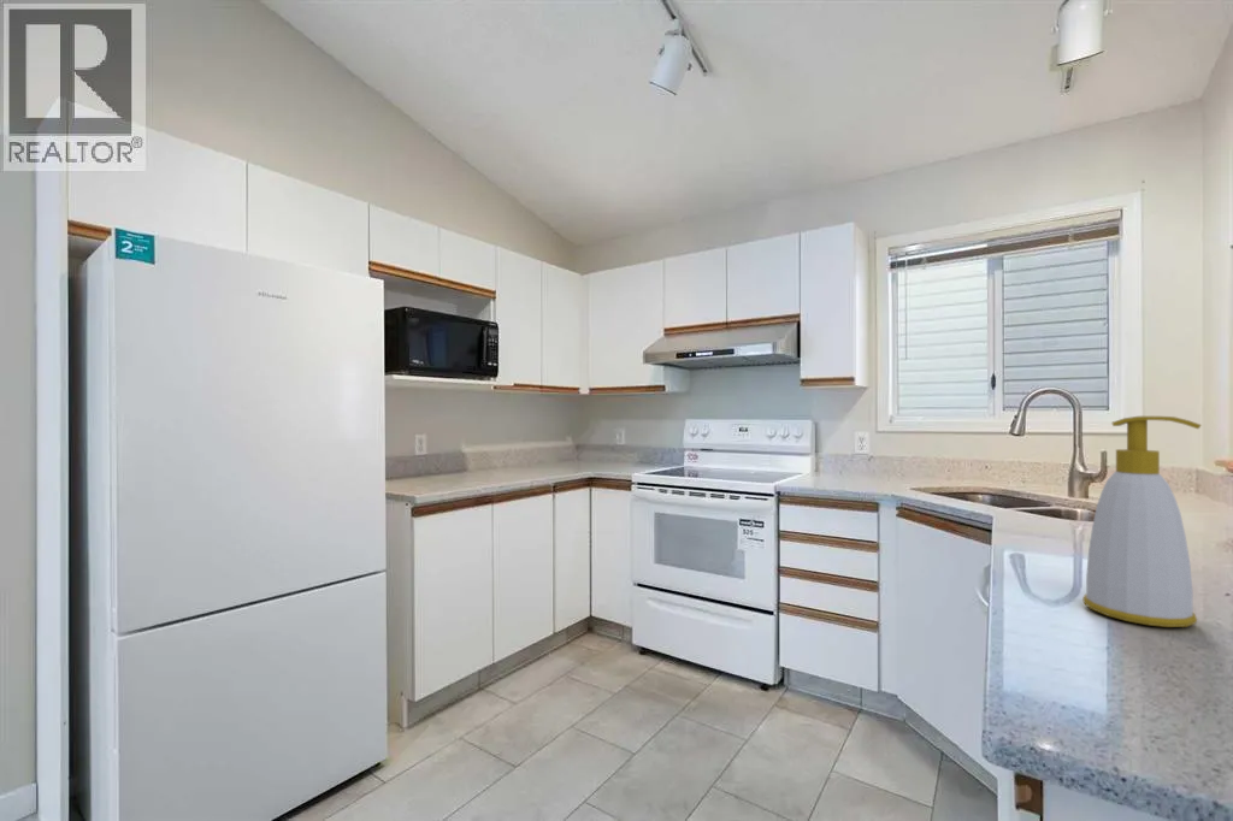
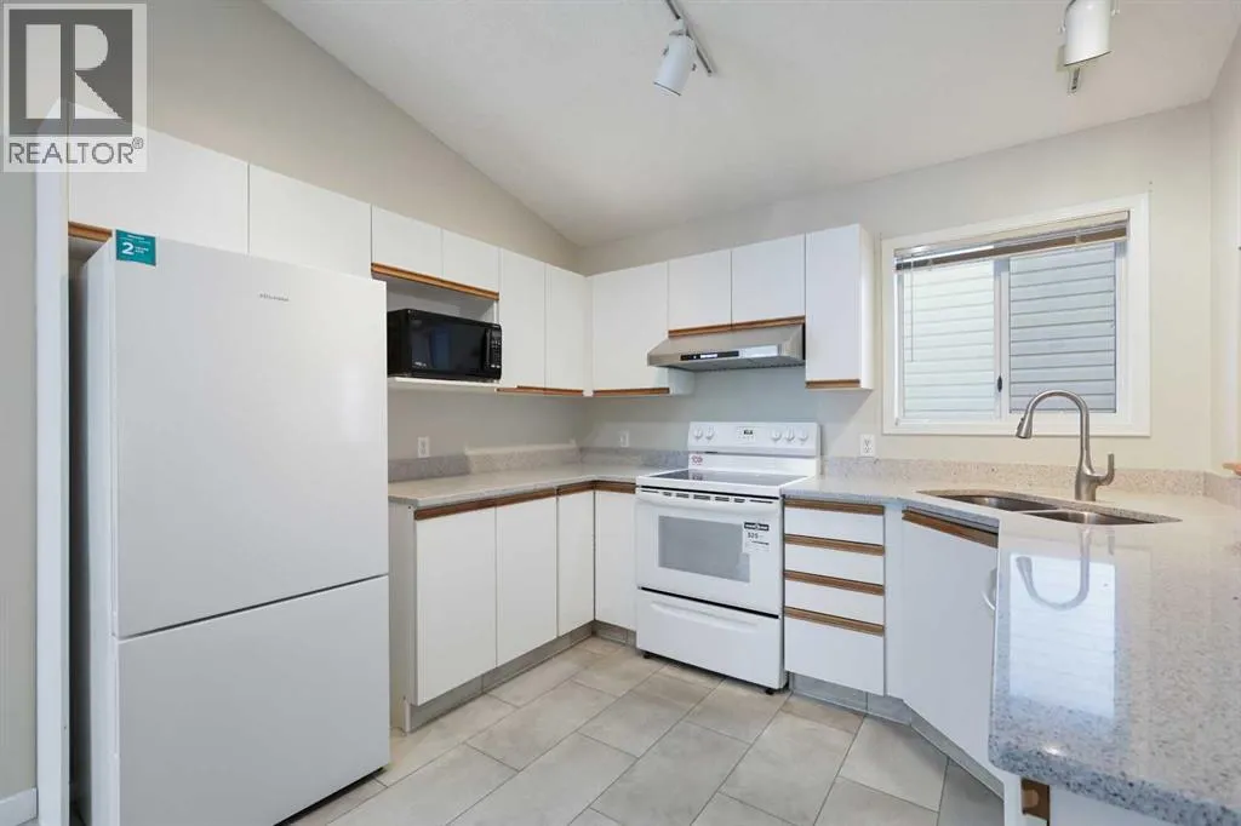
- soap bottle [1081,415,1203,628]
